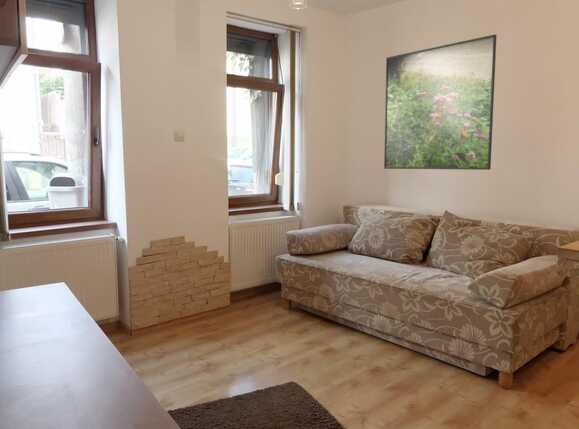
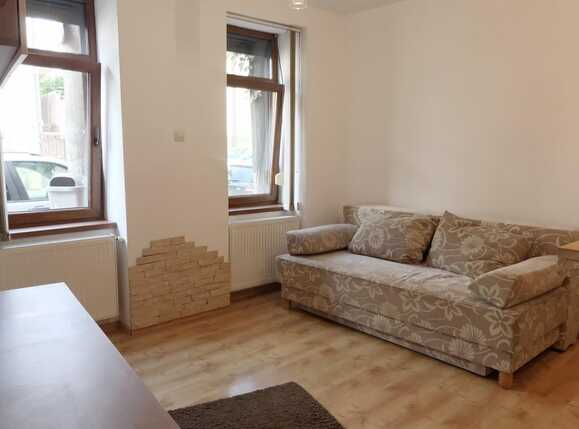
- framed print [383,34,498,171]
